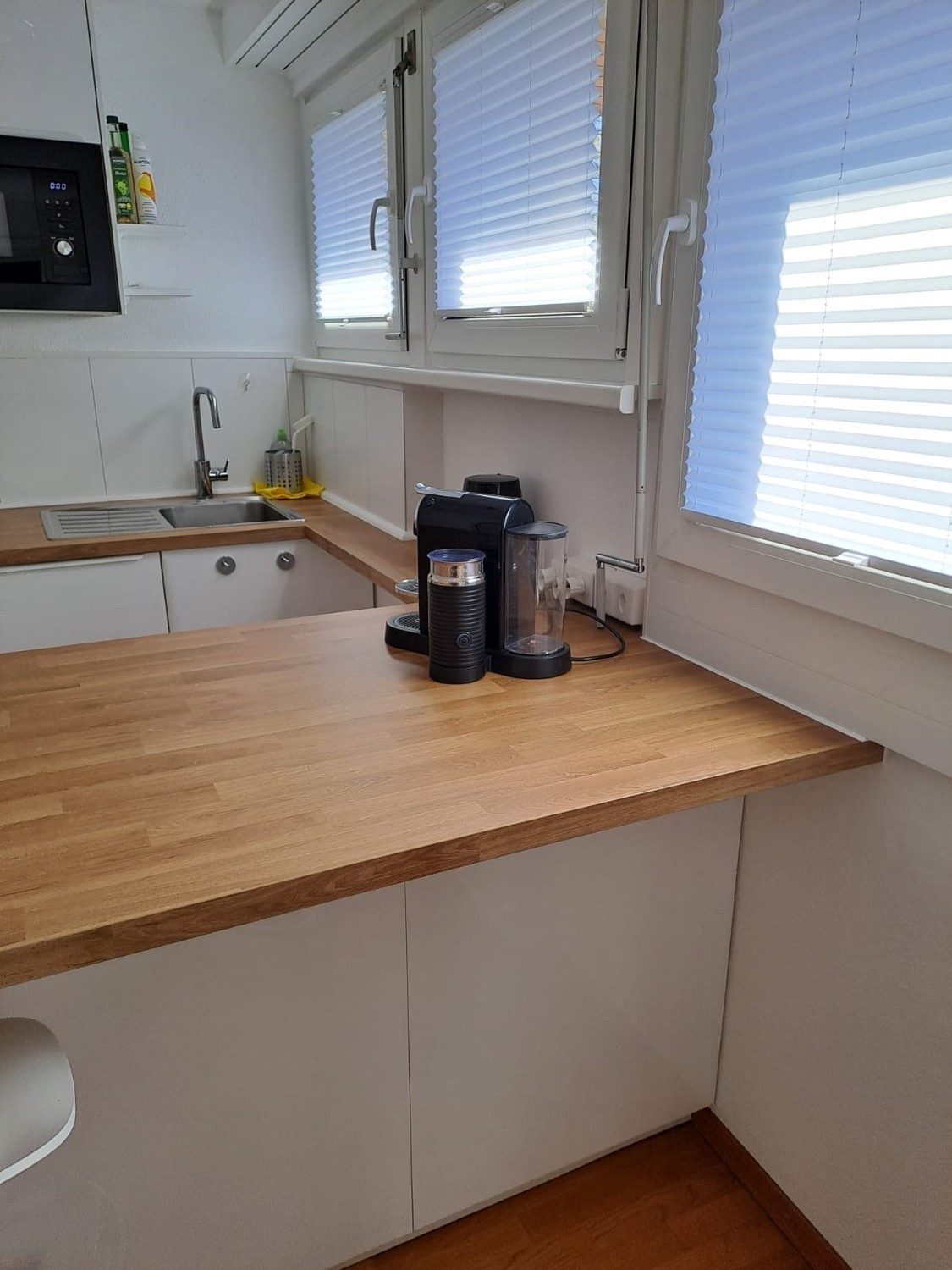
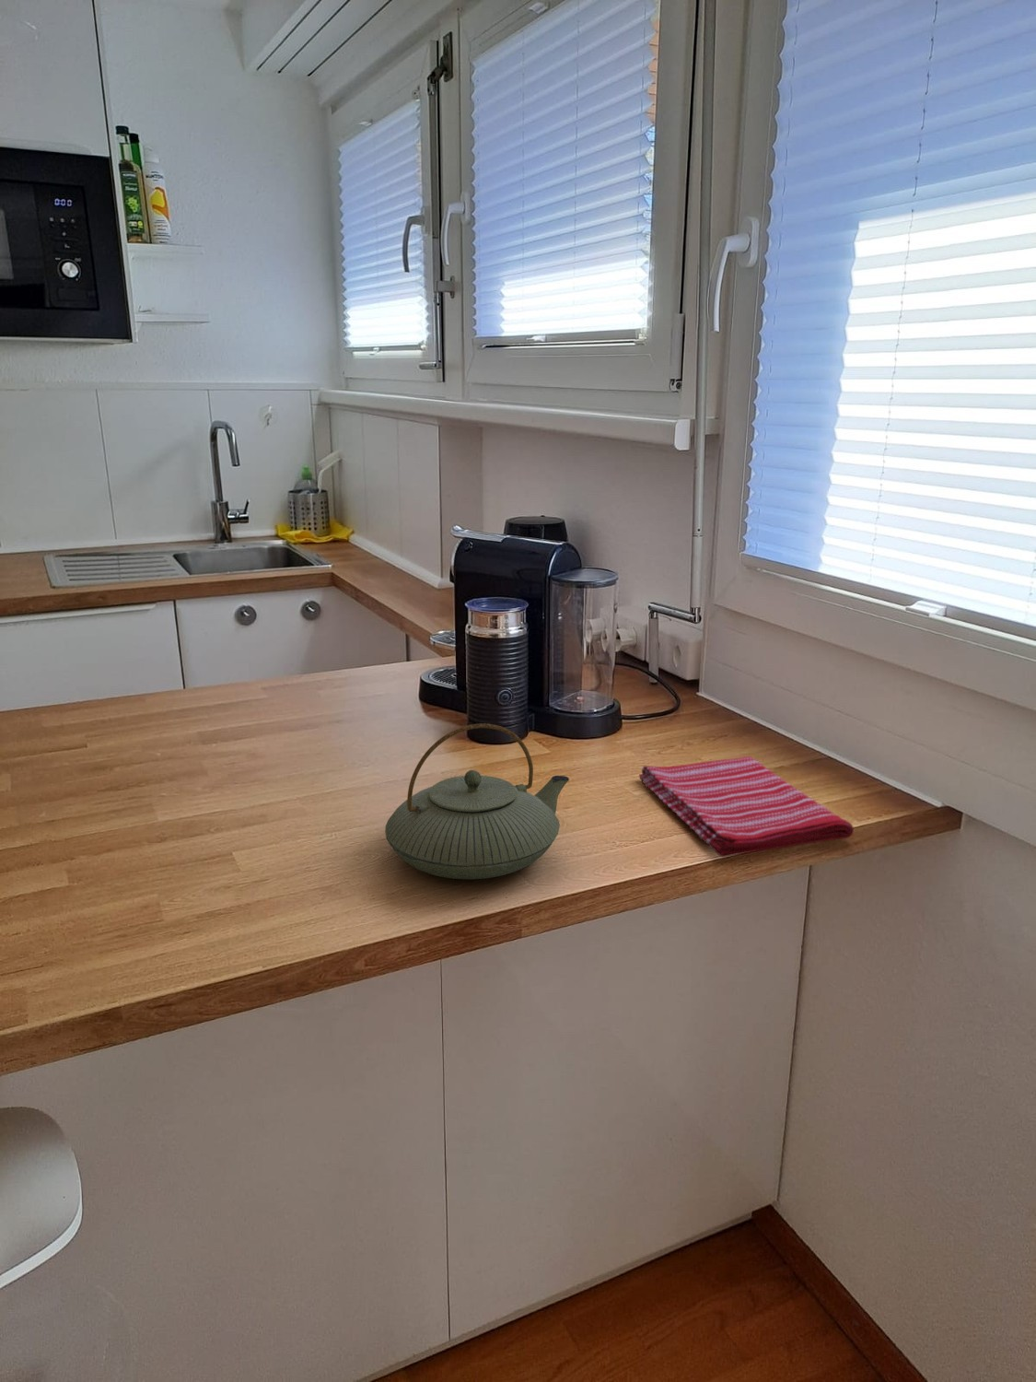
+ teapot [384,723,570,880]
+ dish towel [638,755,854,857]
